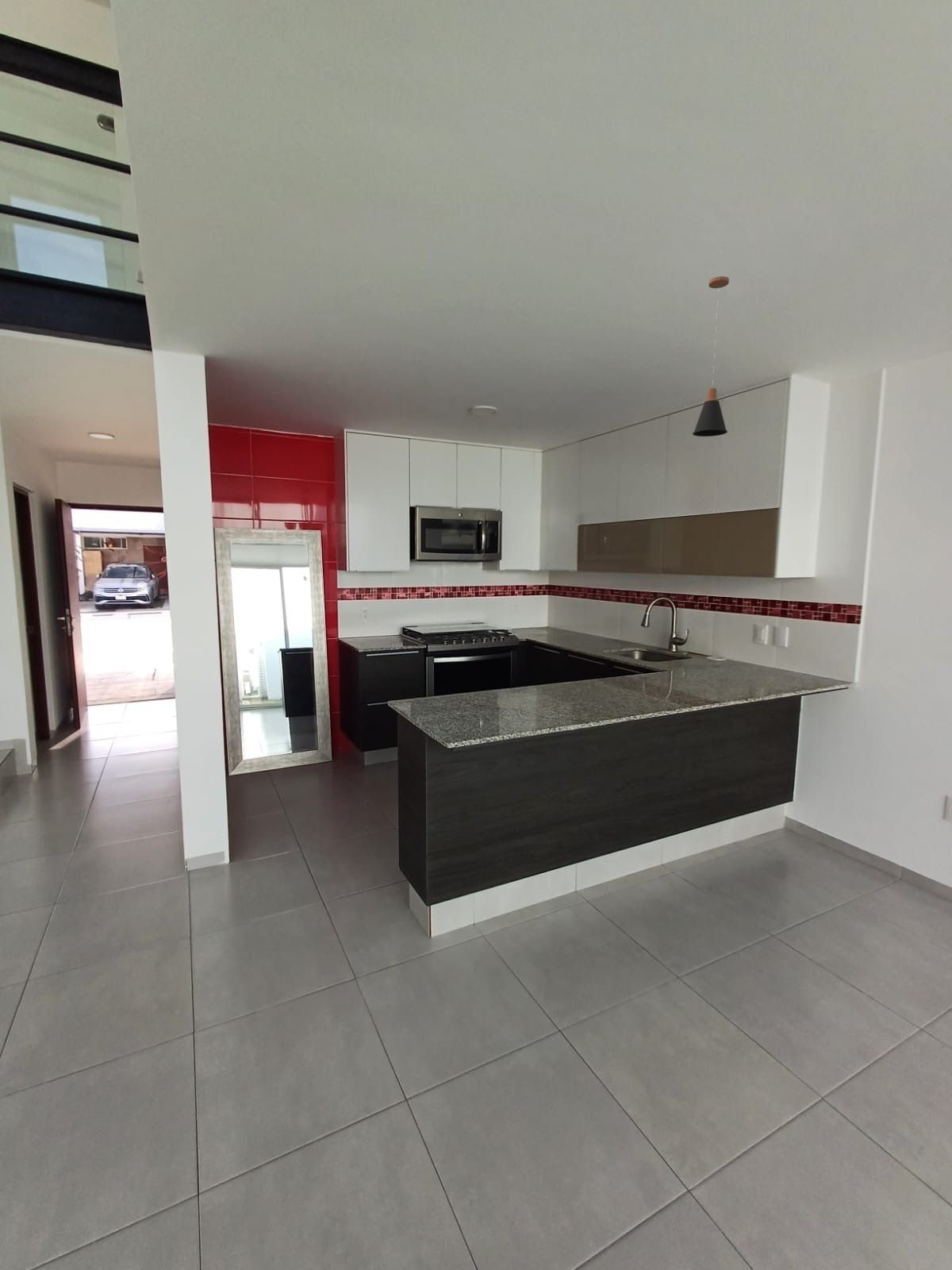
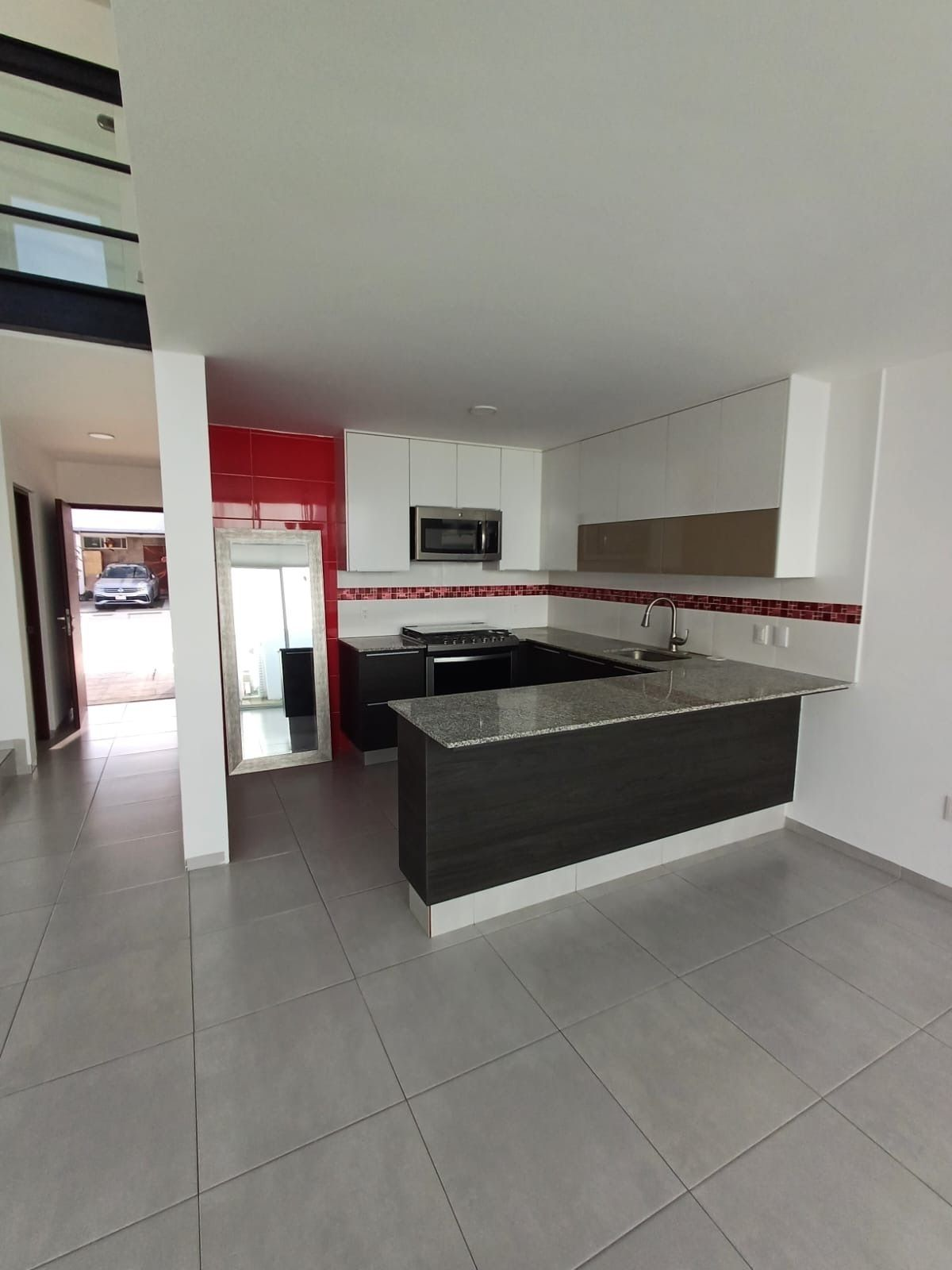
- pendant lamp [692,275,730,437]
